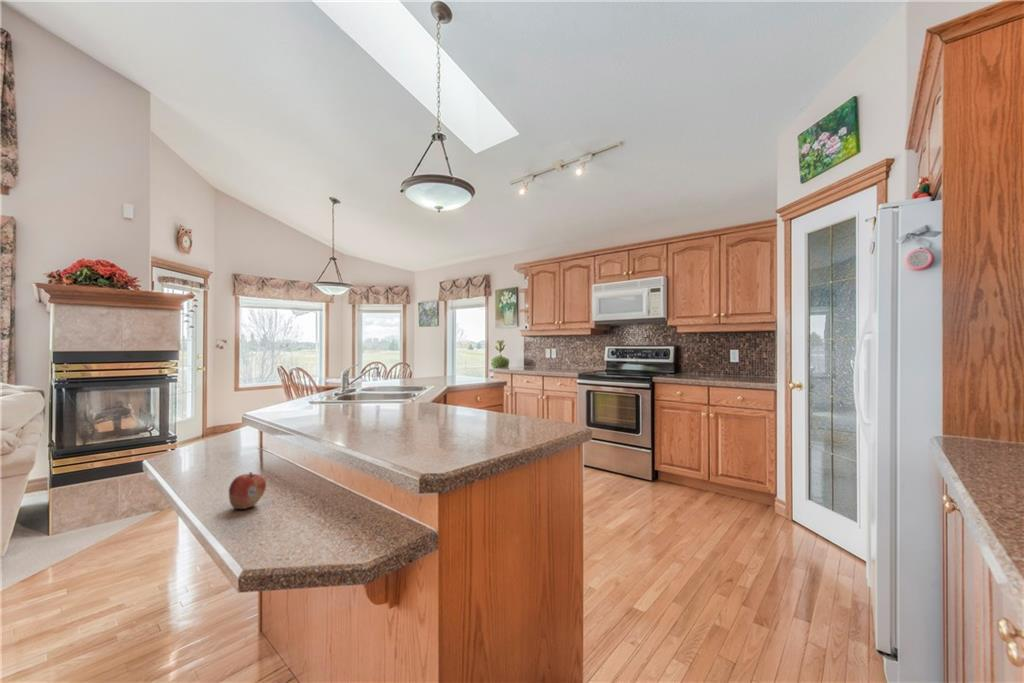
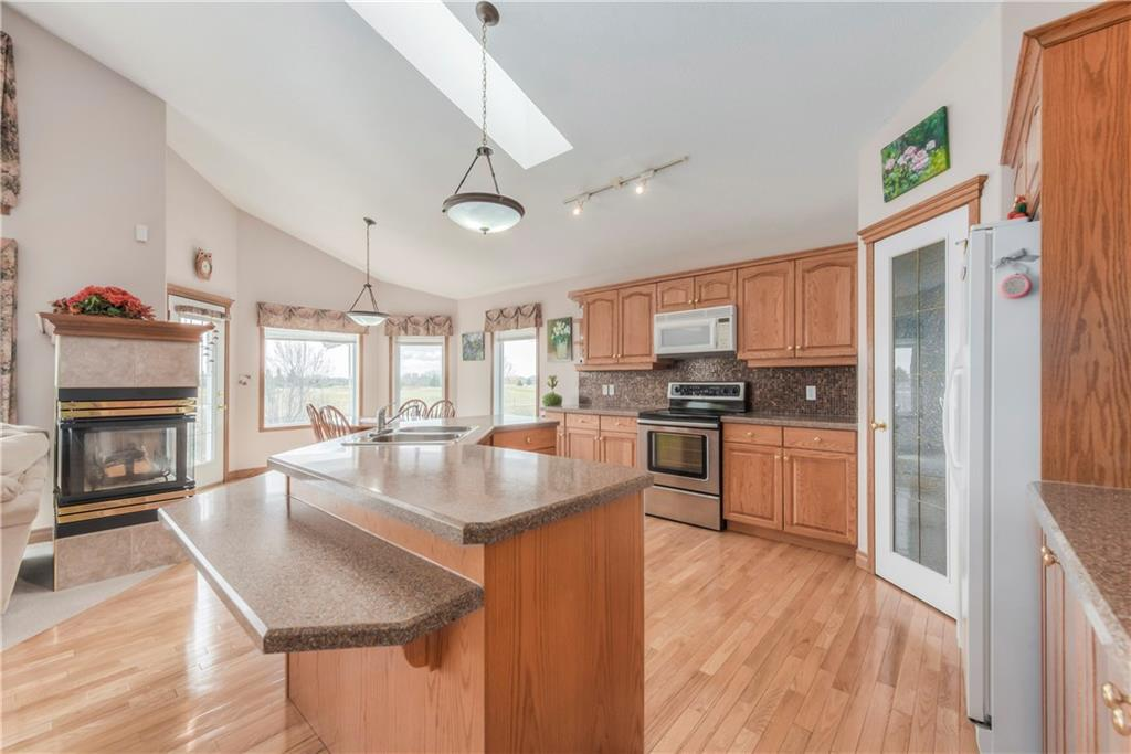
- fruit [228,471,267,510]
